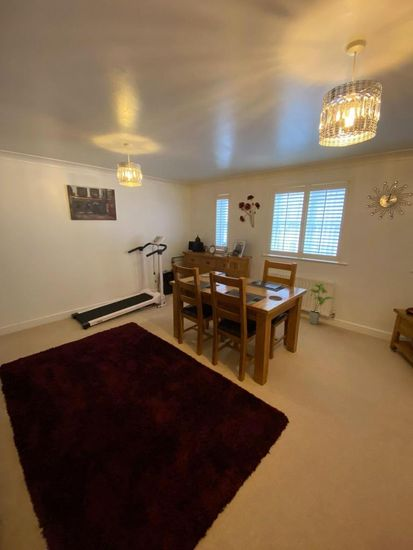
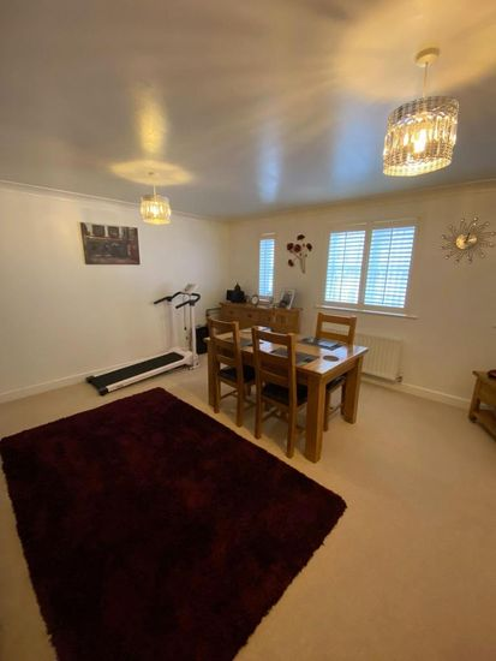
- house plant [308,283,336,326]
